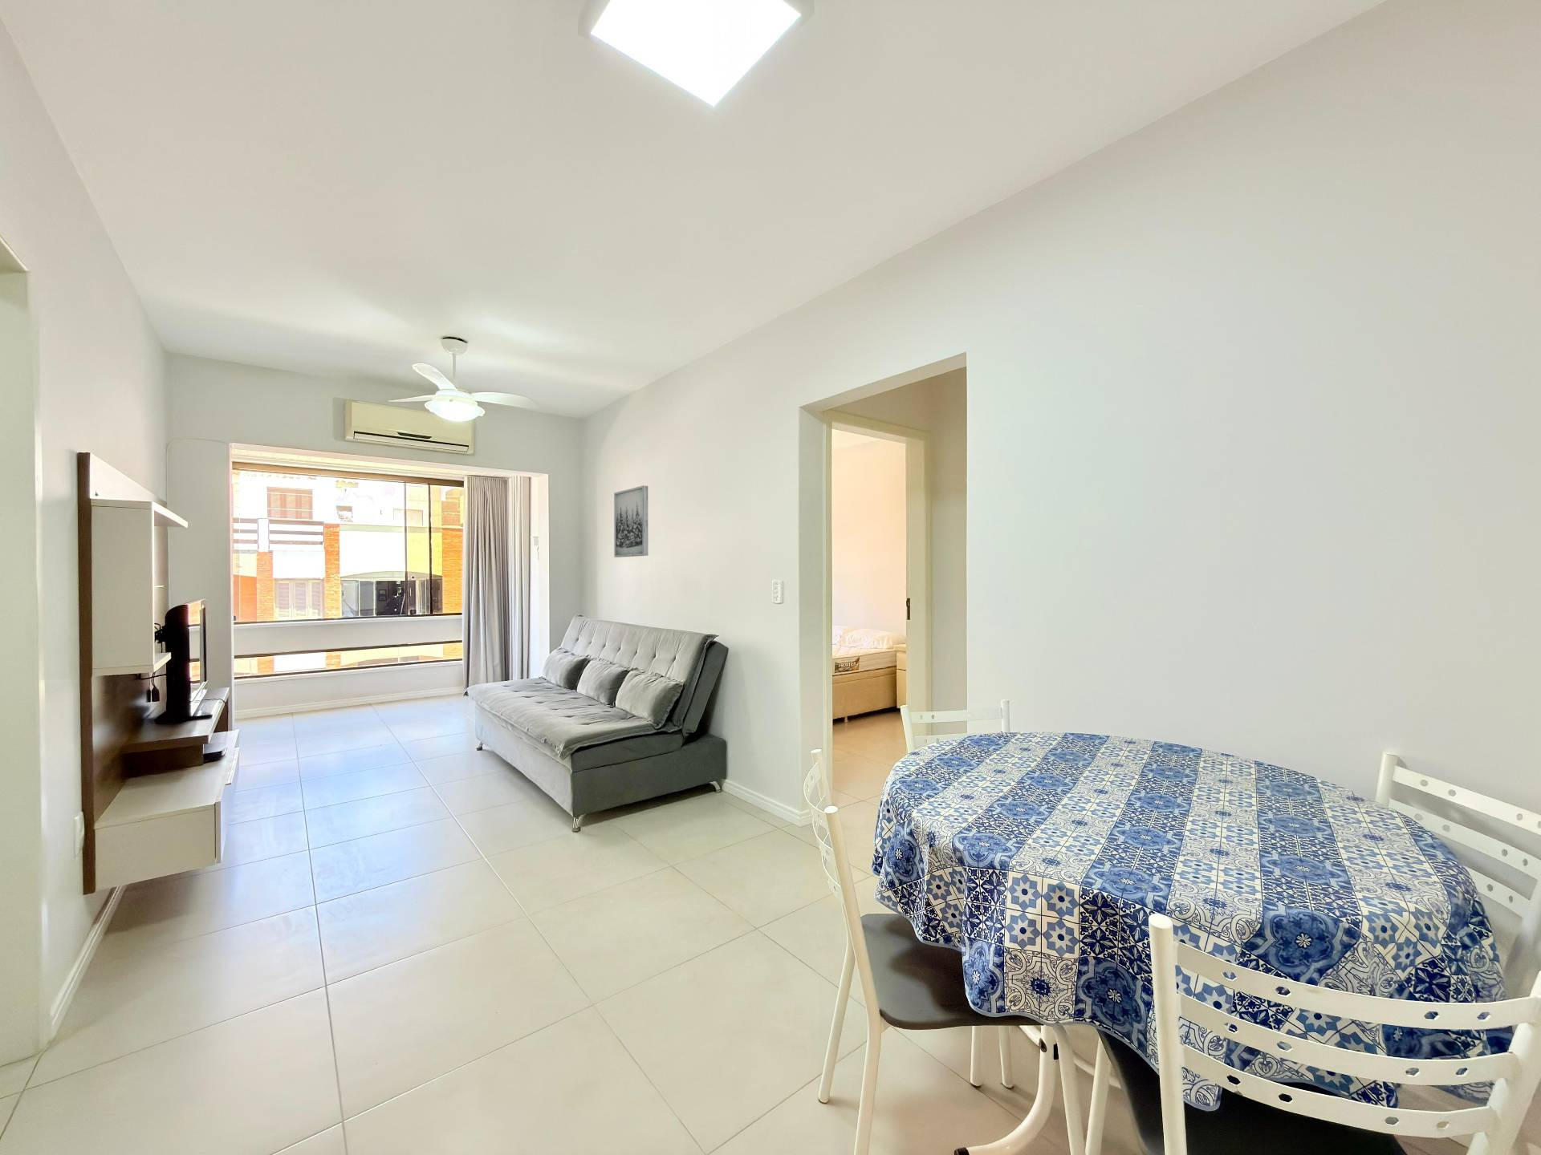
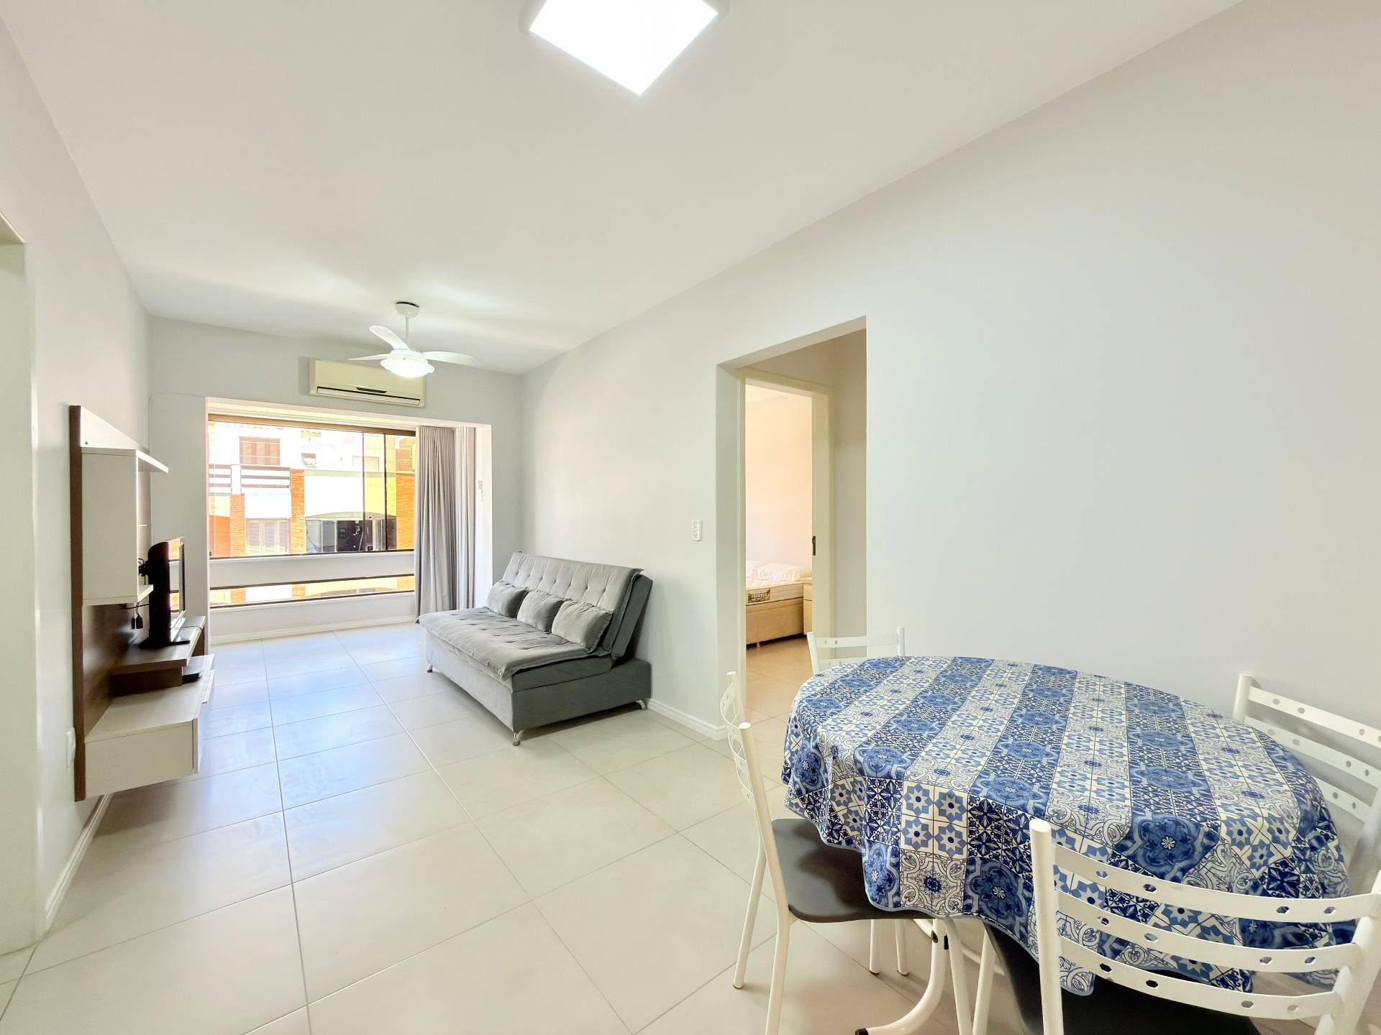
- wall art [613,484,649,558]
